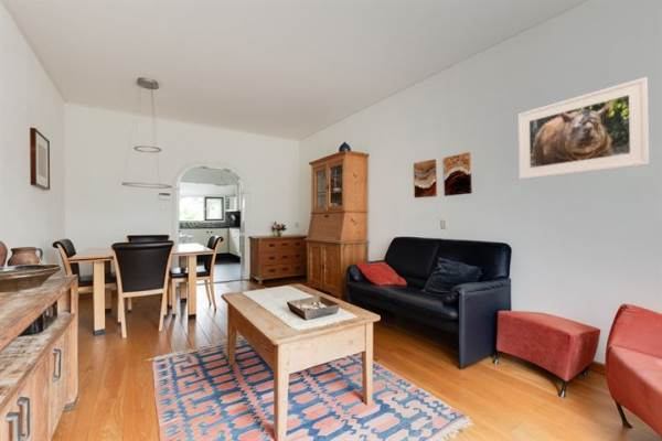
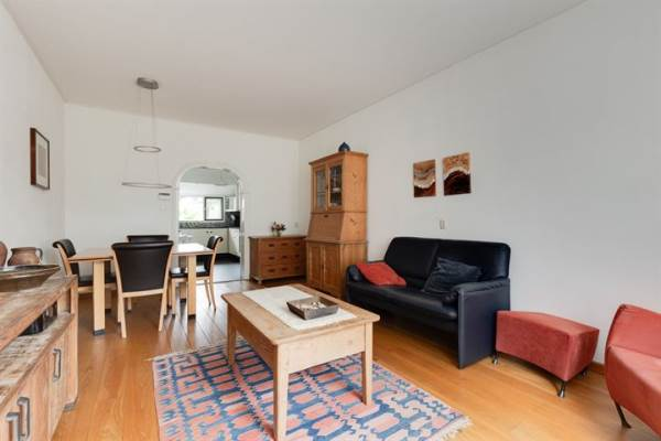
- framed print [517,76,650,181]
